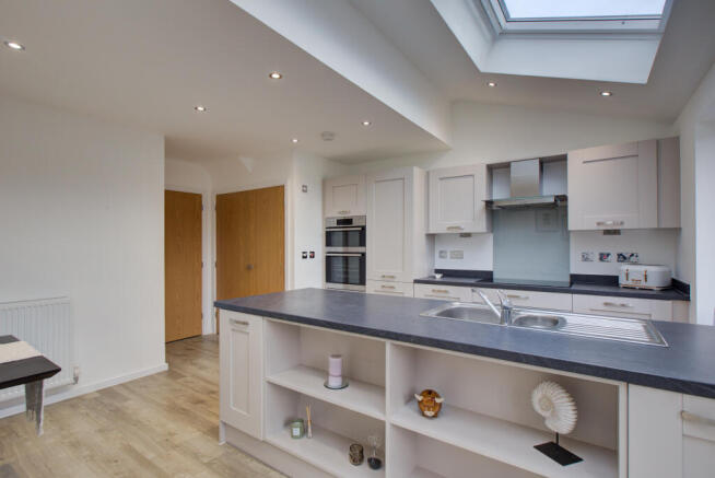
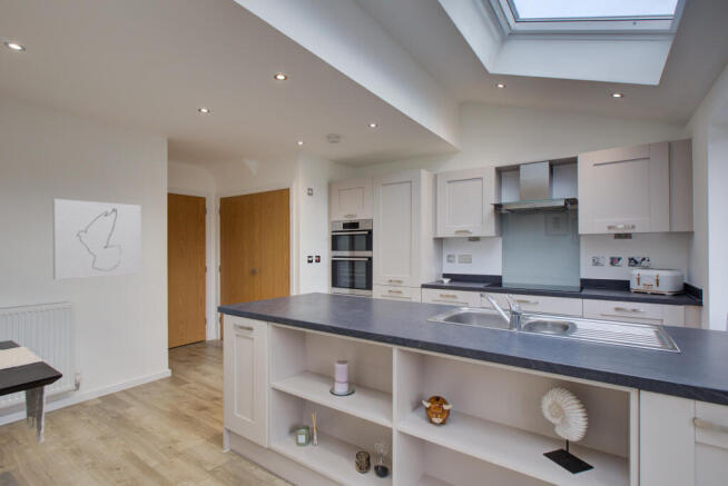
+ wall art [51,198,142,280]
